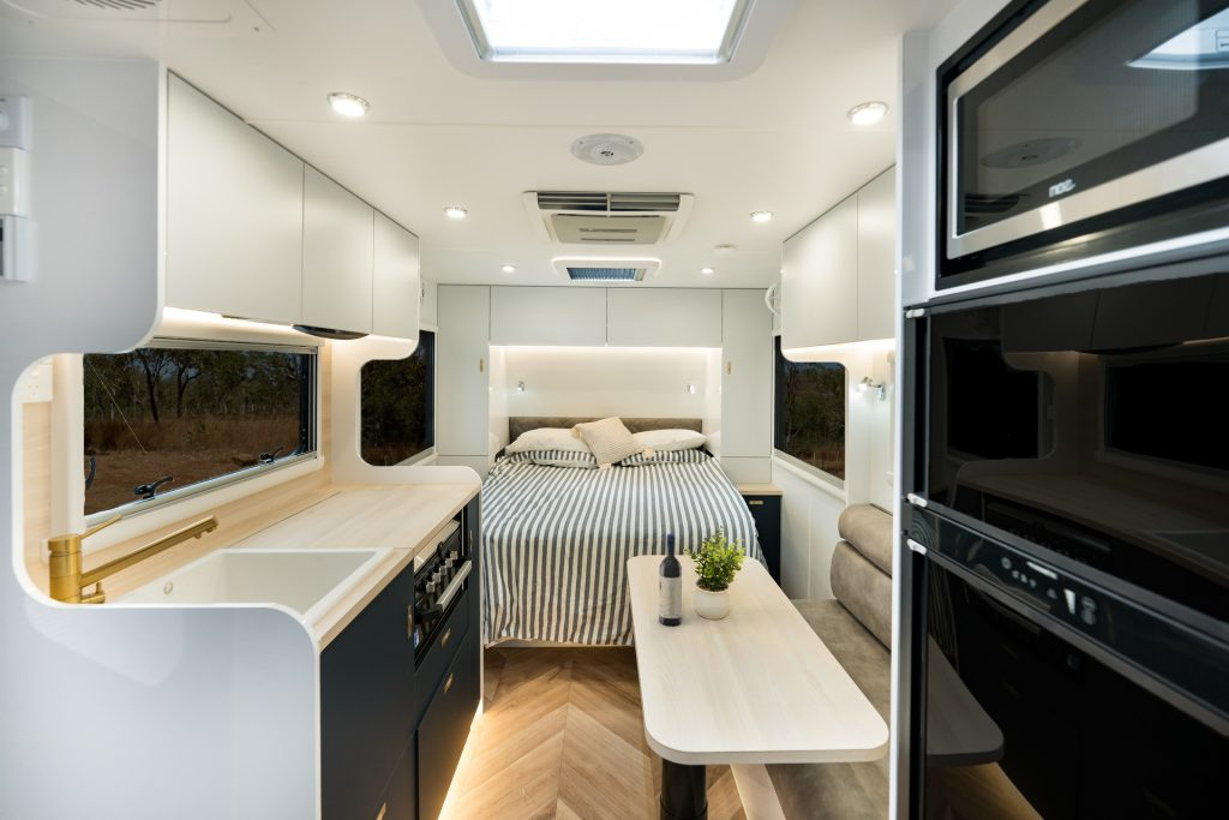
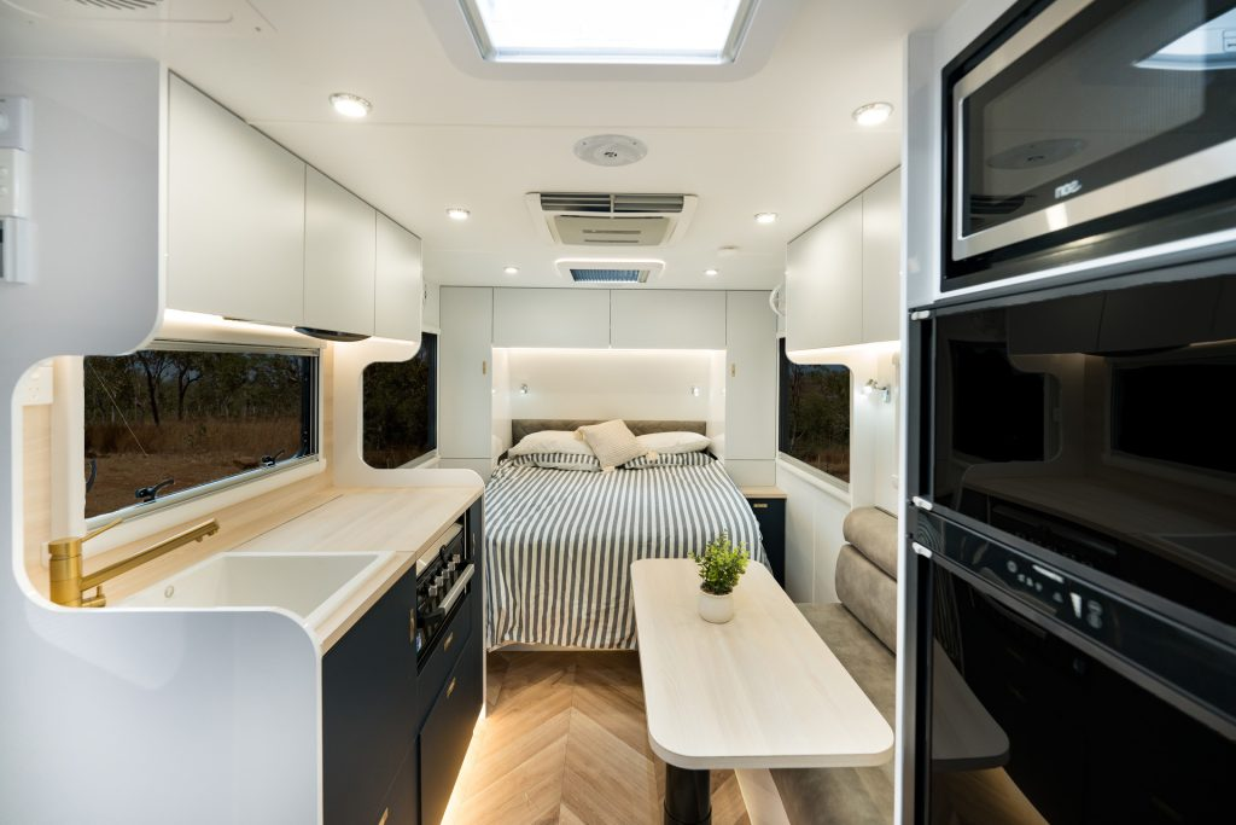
- wine bottle [658,533,683,627]
